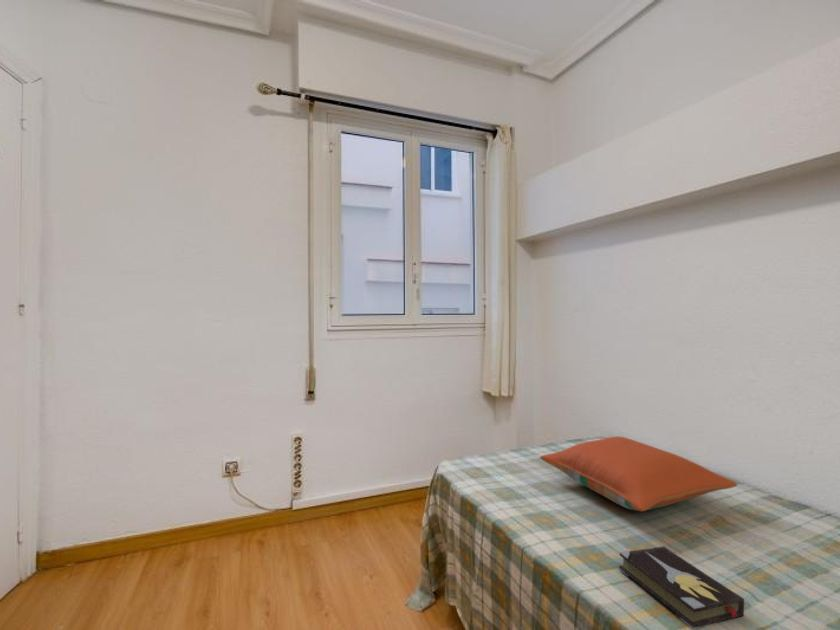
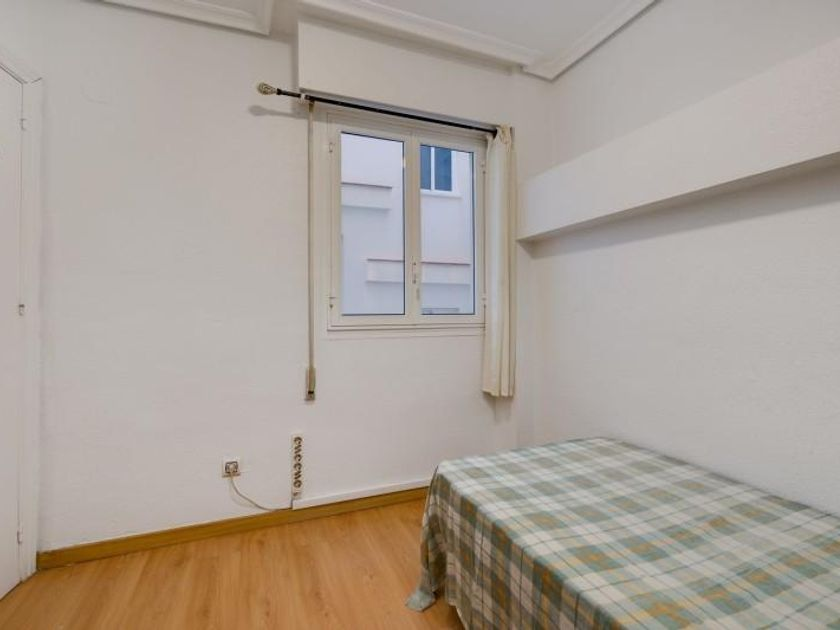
- pillow [539,436,738,512]
- hardback book [618,546,745,630]
